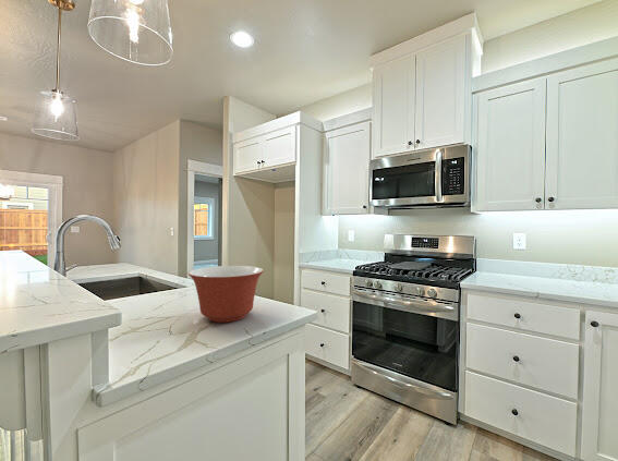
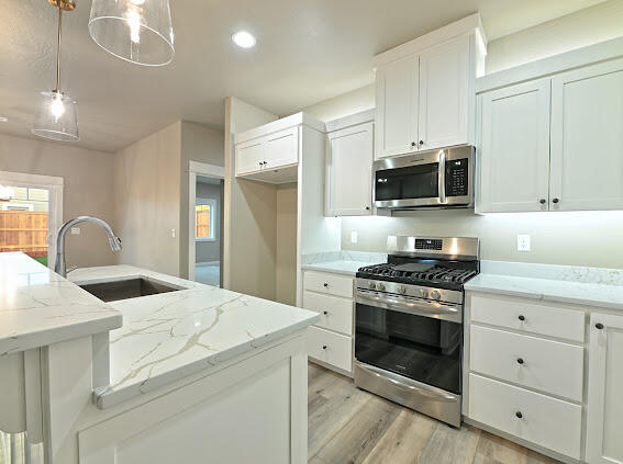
- mixing bowl [187,265,265,324]
